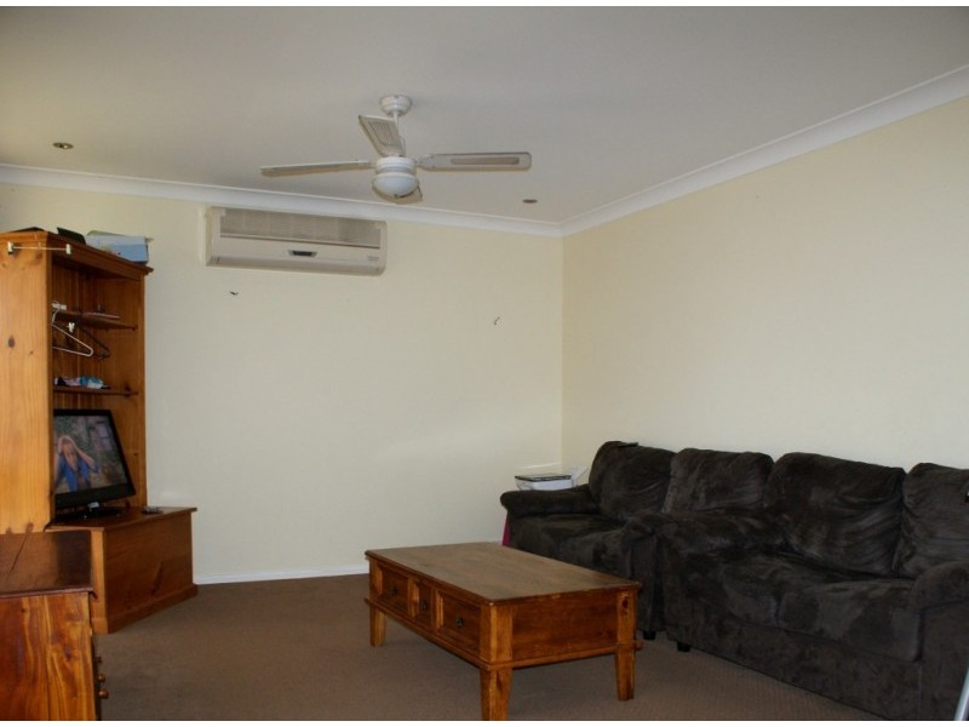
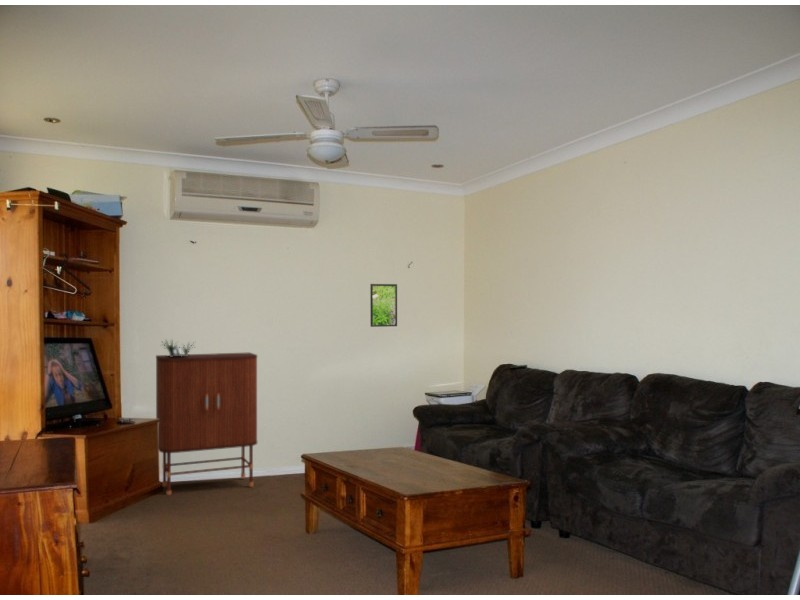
+ potted plant [160,338,196,357]
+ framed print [369,283,398,328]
+ bar cabinet [155,351,258,496]
